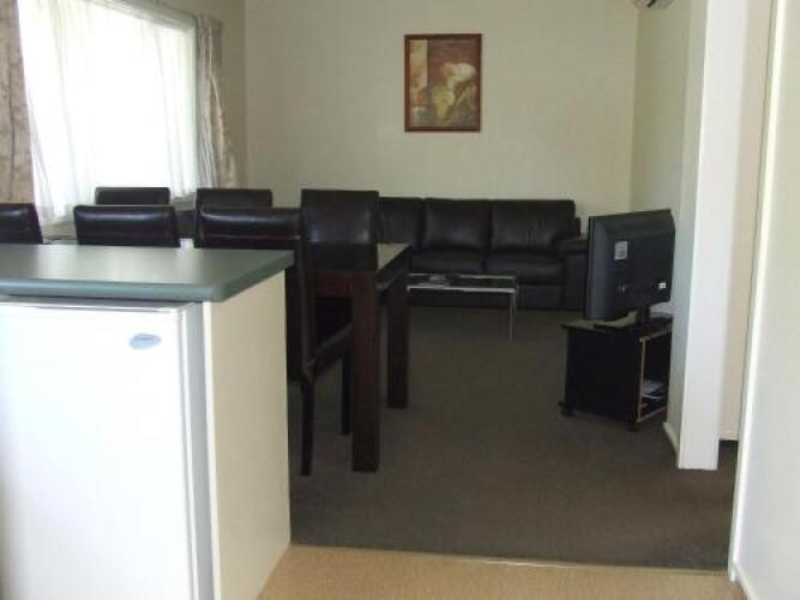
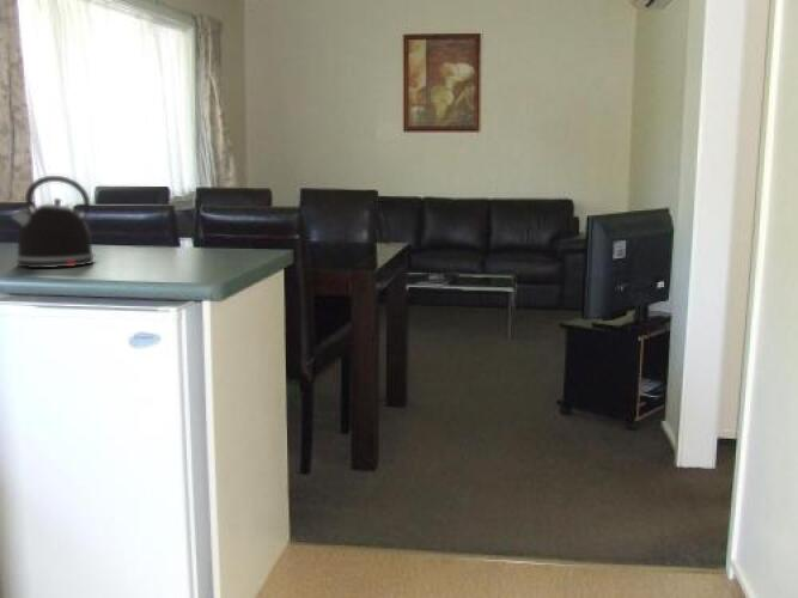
+ kettle [10,175,98,269]
